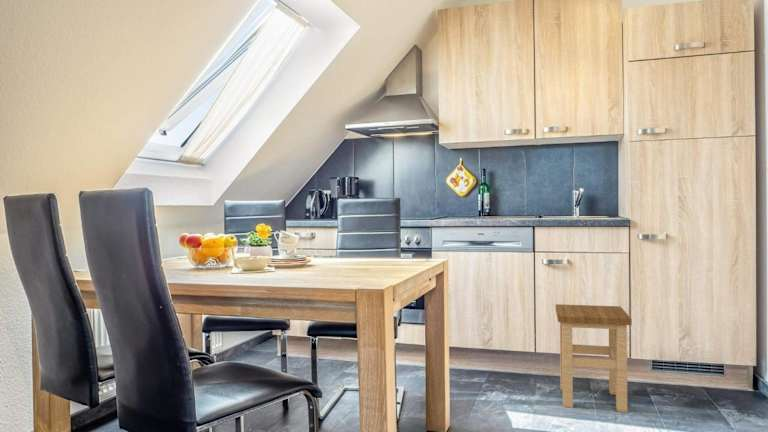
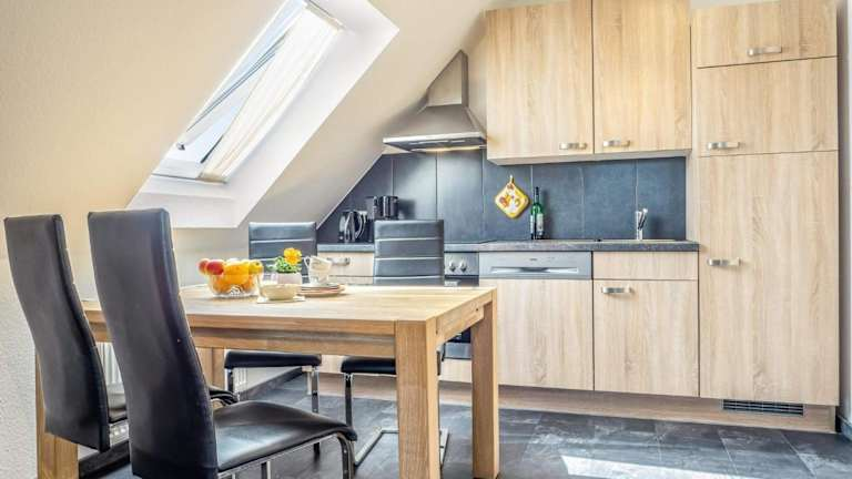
- stool [555,303,633,413]
